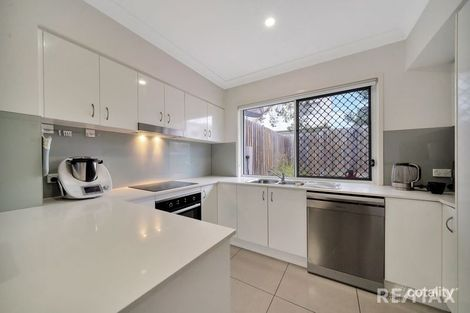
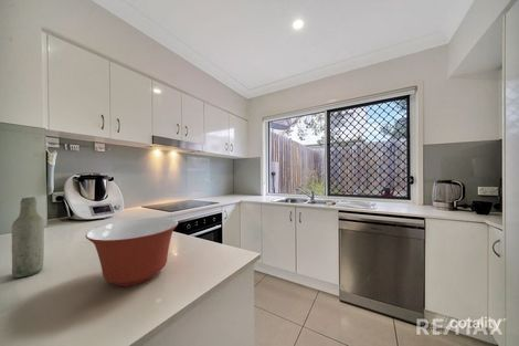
+ bottle [11,196,45,279]
+ mixing bowl [85,217,179,287]
